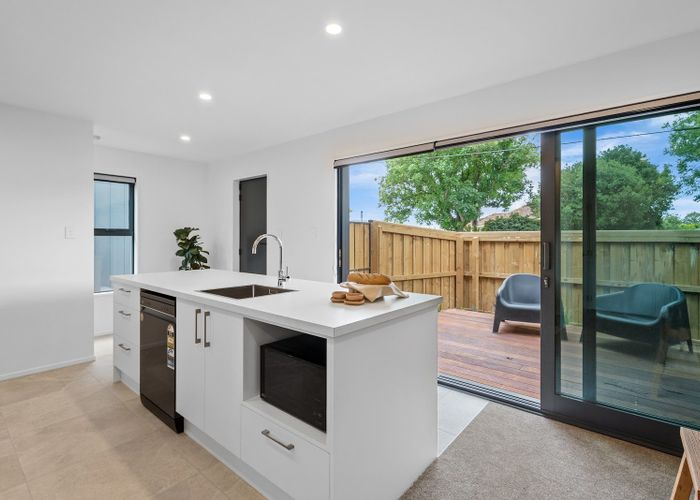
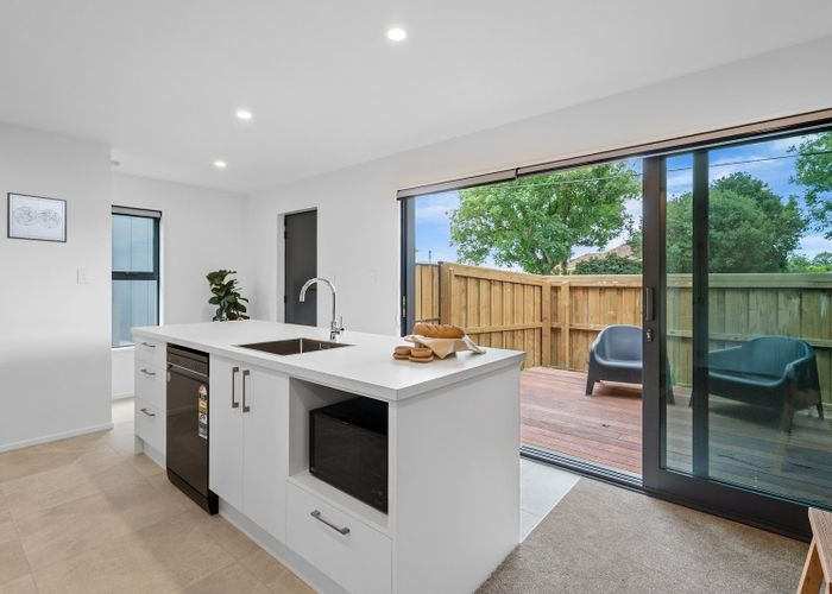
+ wall art [6,191,68,244]
